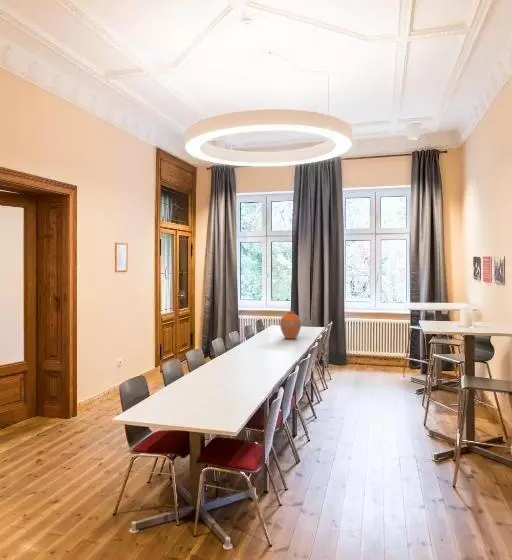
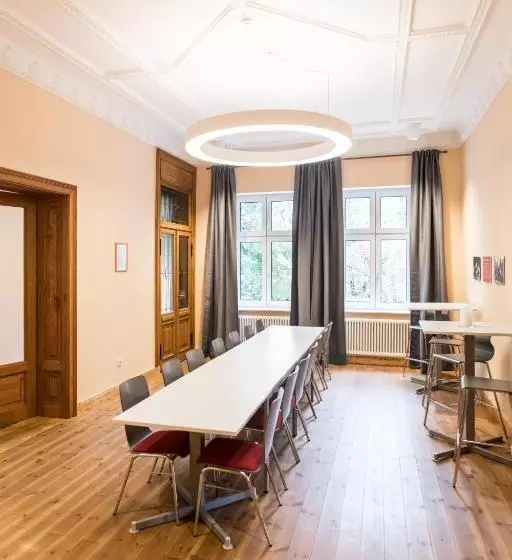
- vase [279,311,302,340]
